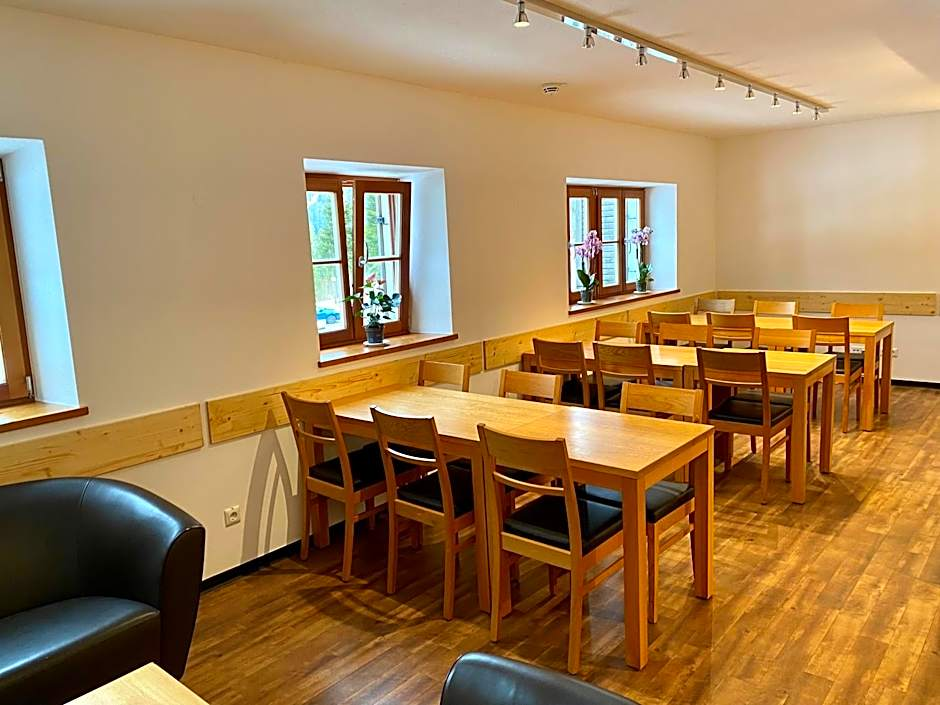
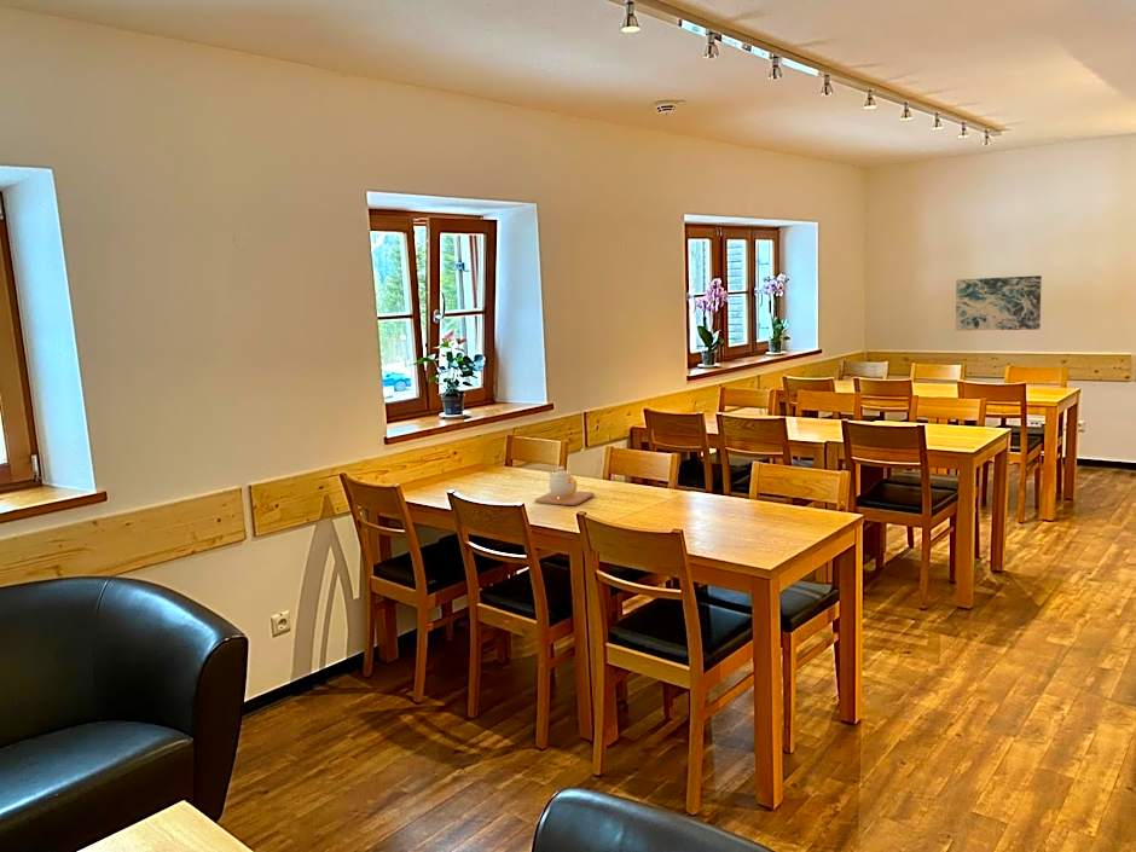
+ wall art [955,274,1043,331]
+ teapot [534,465,596,506]
